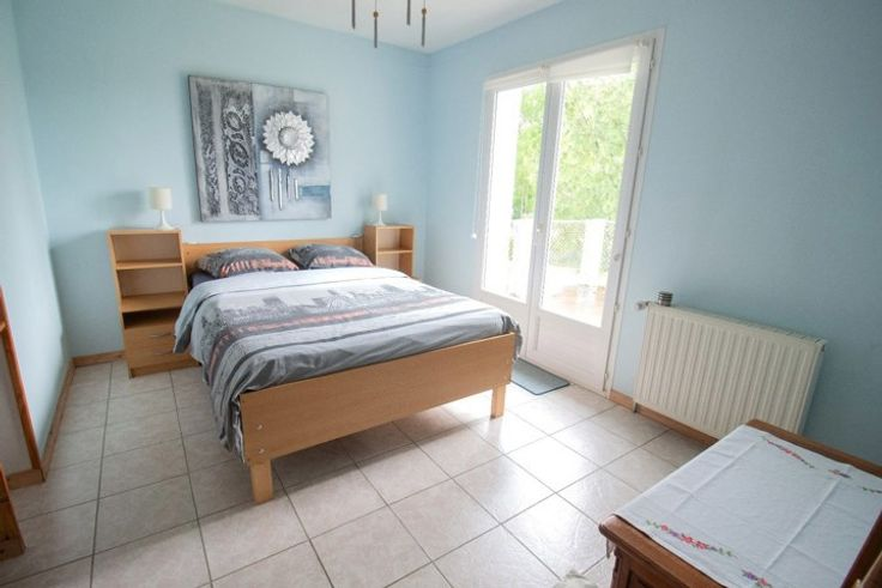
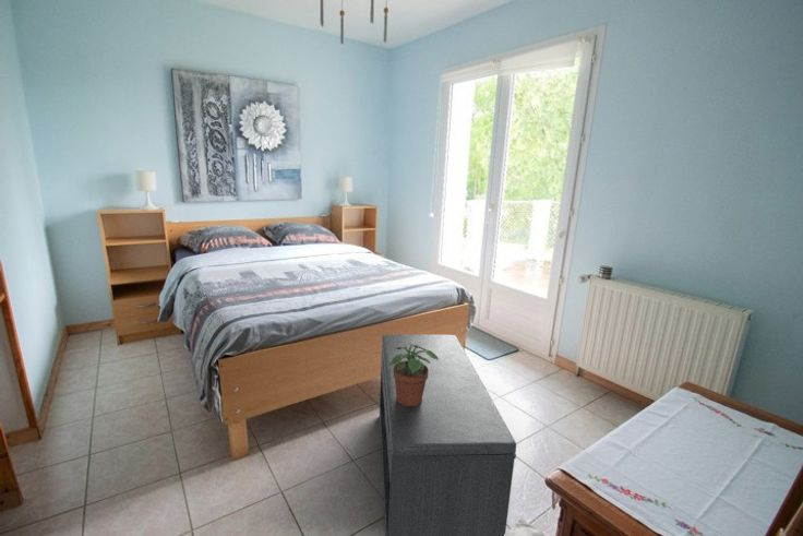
+ bench [379,333,517,536]
+ potted plant [389,344,439,406]
